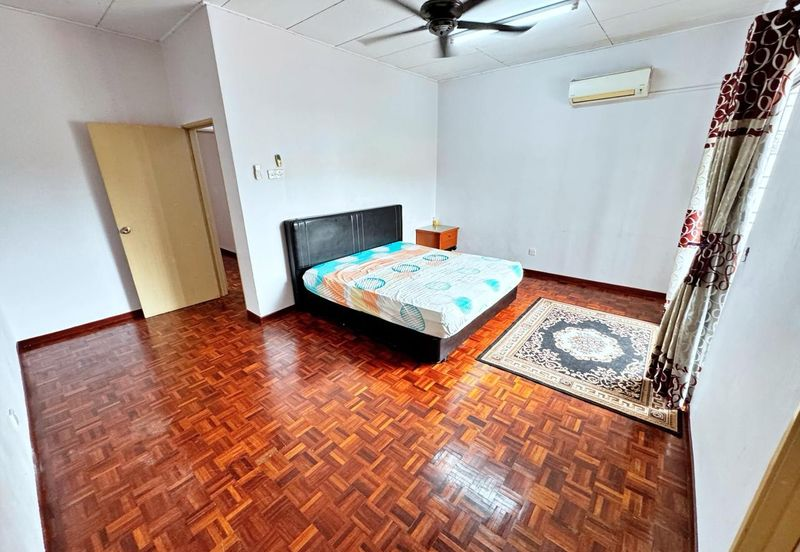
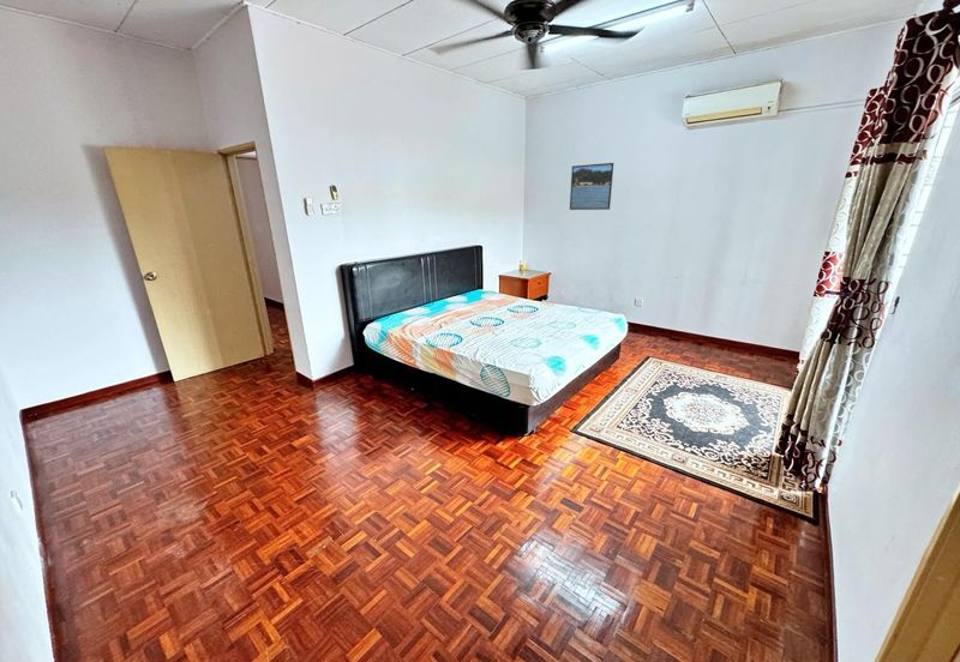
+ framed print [569,162,614,211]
